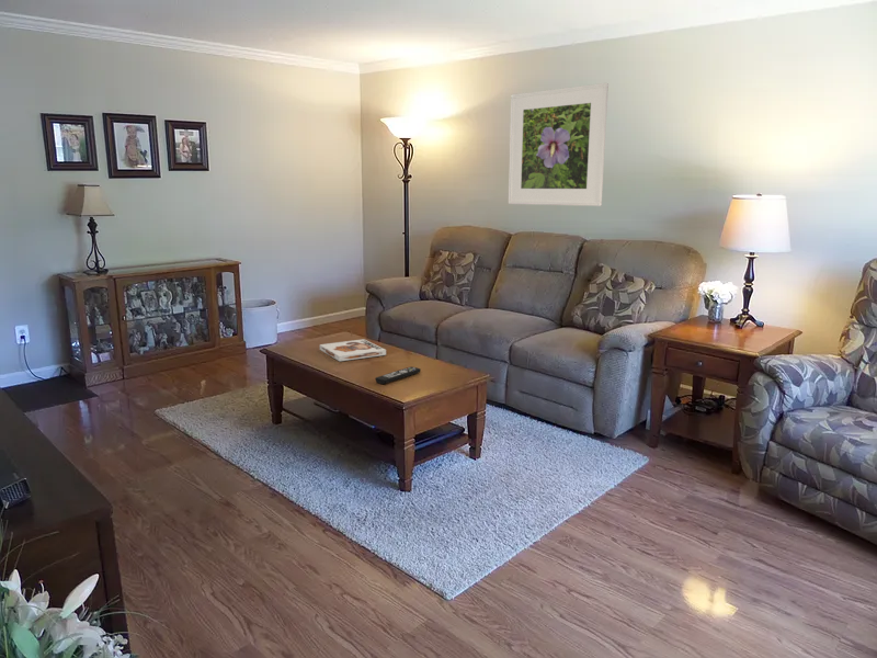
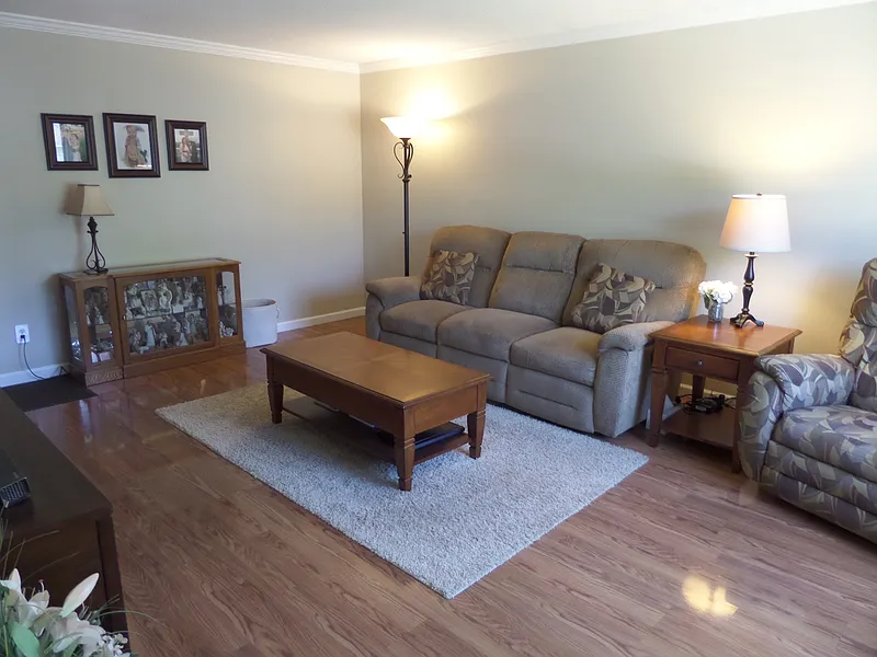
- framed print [508,82,610,207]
- board game [319,338,387,362]
- remote control [374,366,422,385]
